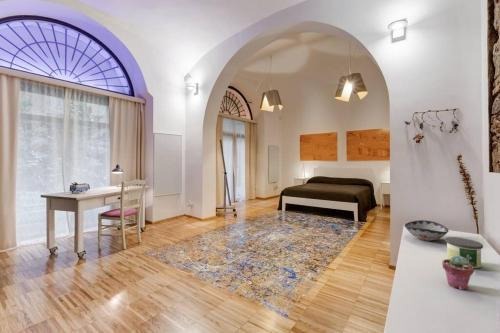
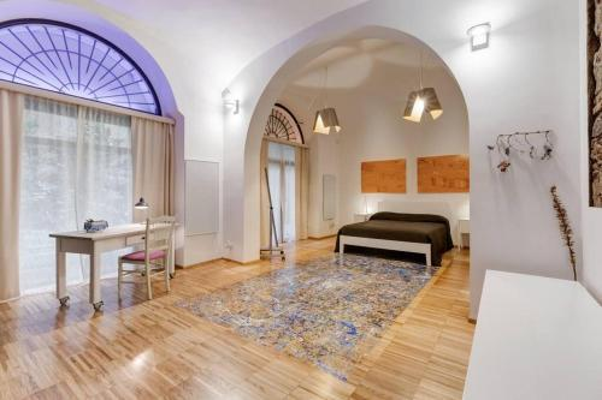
- candle [445,236,484,269]
- potted succulent [441,255,475,291]
- decorative bowl [403,219,450,242]
